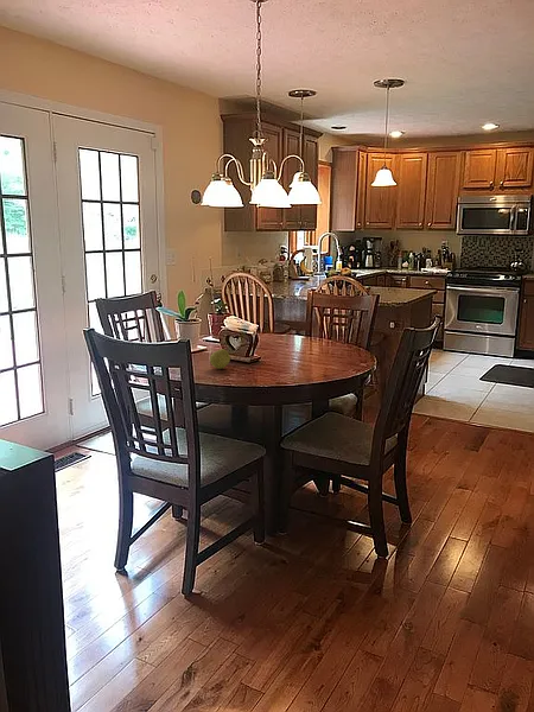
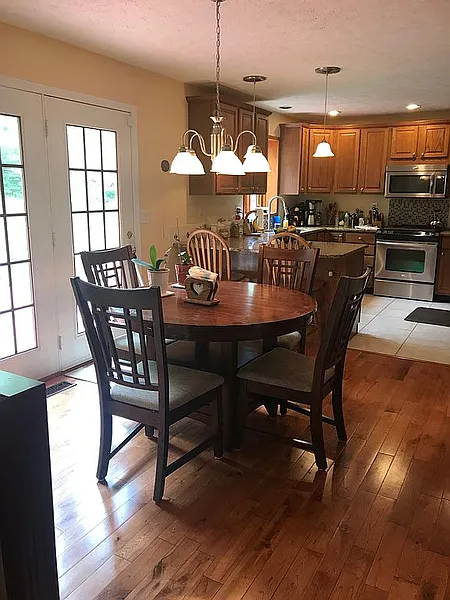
- apple [209,348,231,370]
